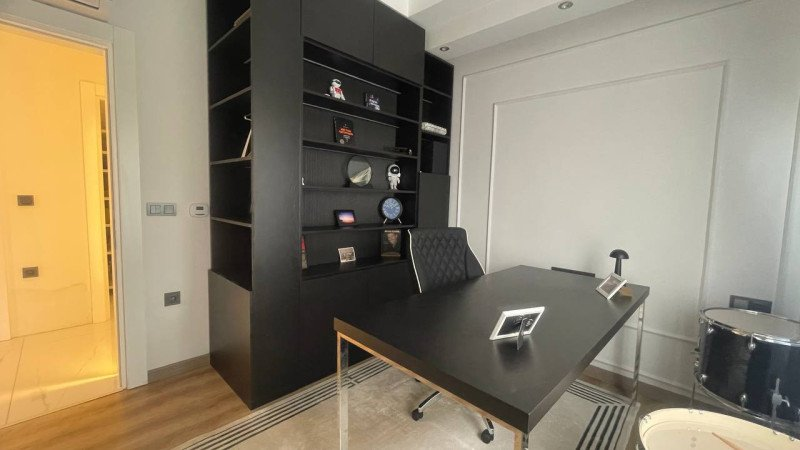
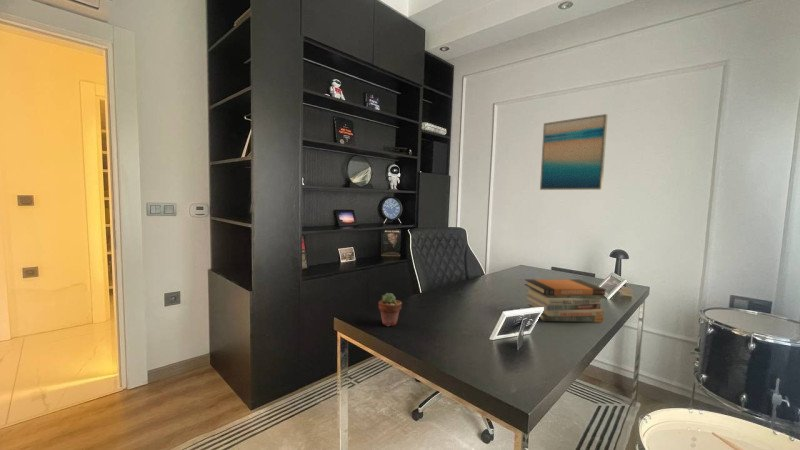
+ potted succulent [378,292,403,327]
+ wall art [539,113,609,191]
+ book stack [523,278,606,323]
